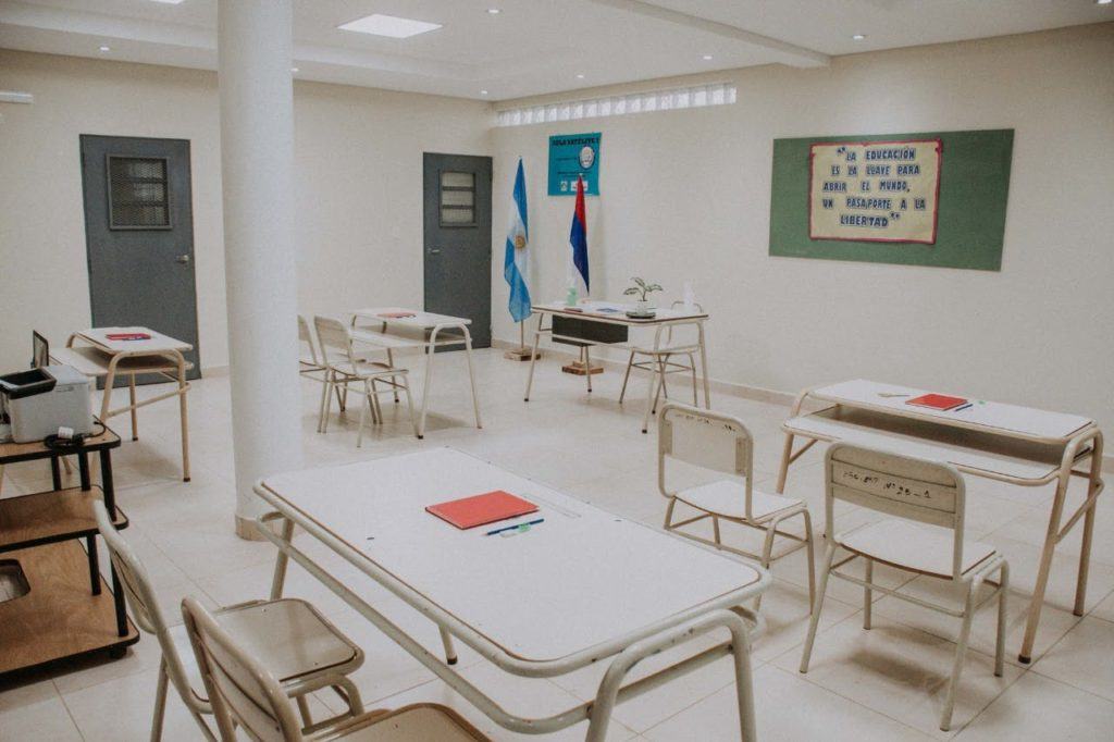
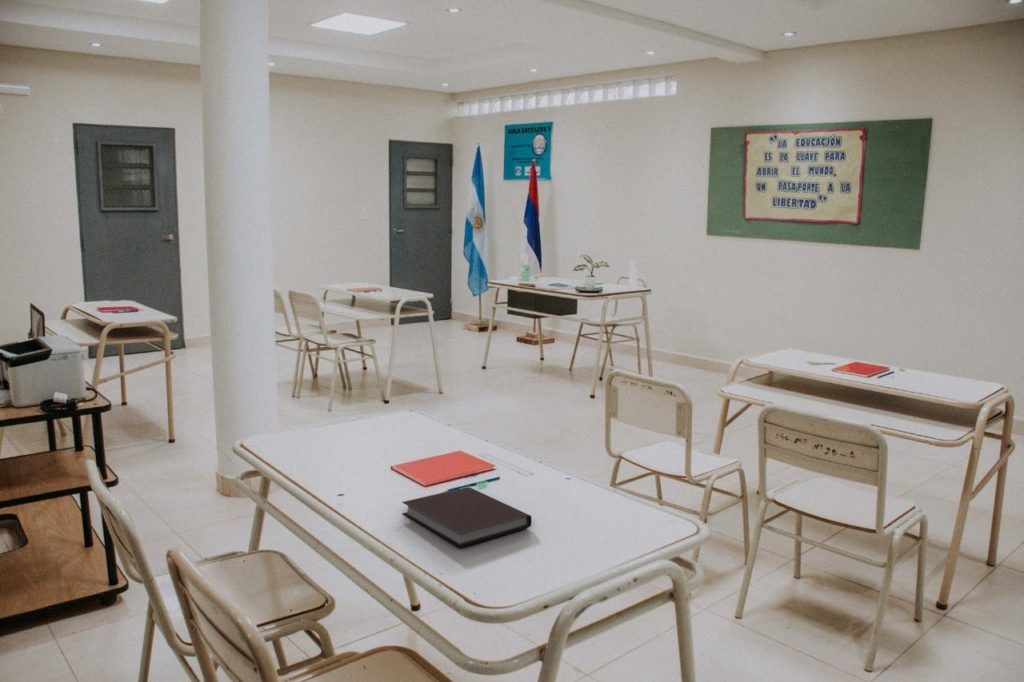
+ notebook [401,486,532,548]
